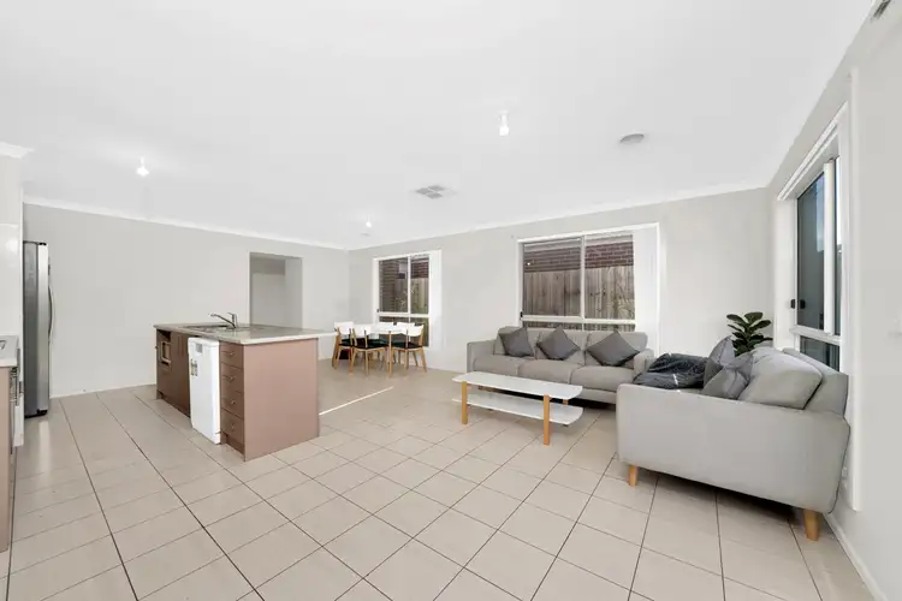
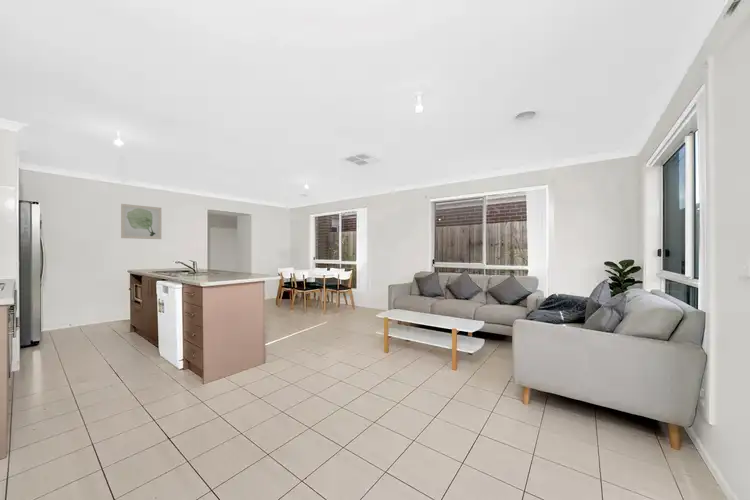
+ wall art [120,203,162,240]
